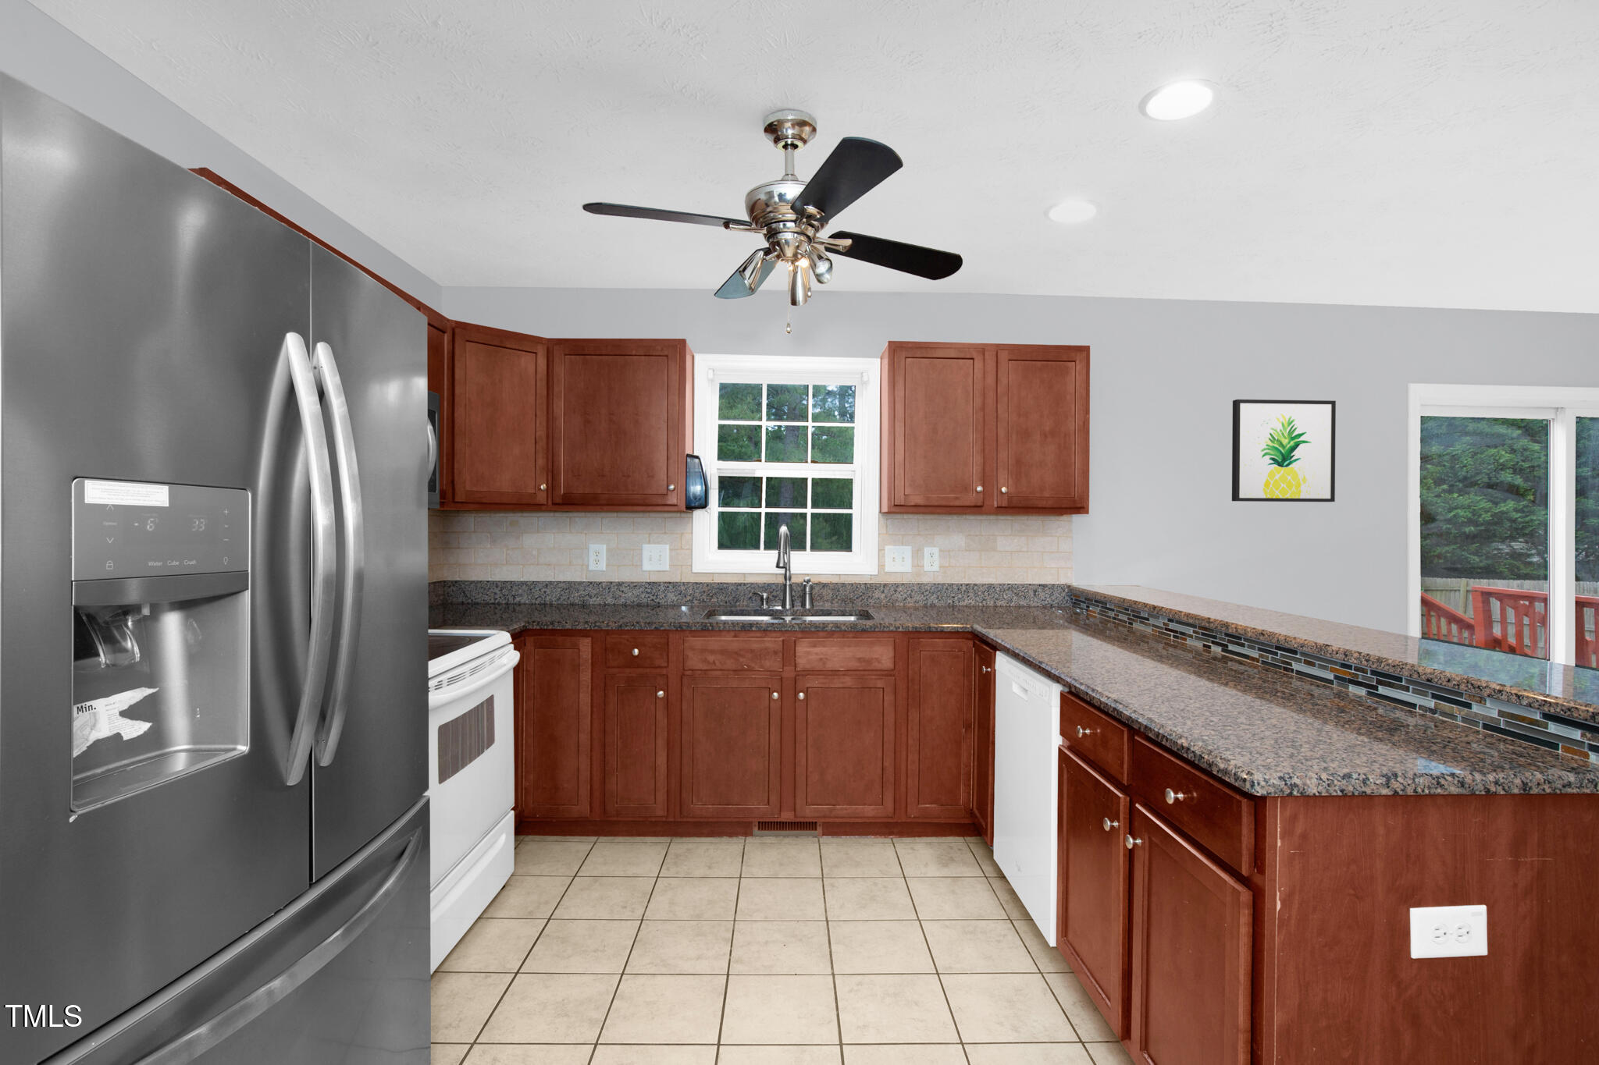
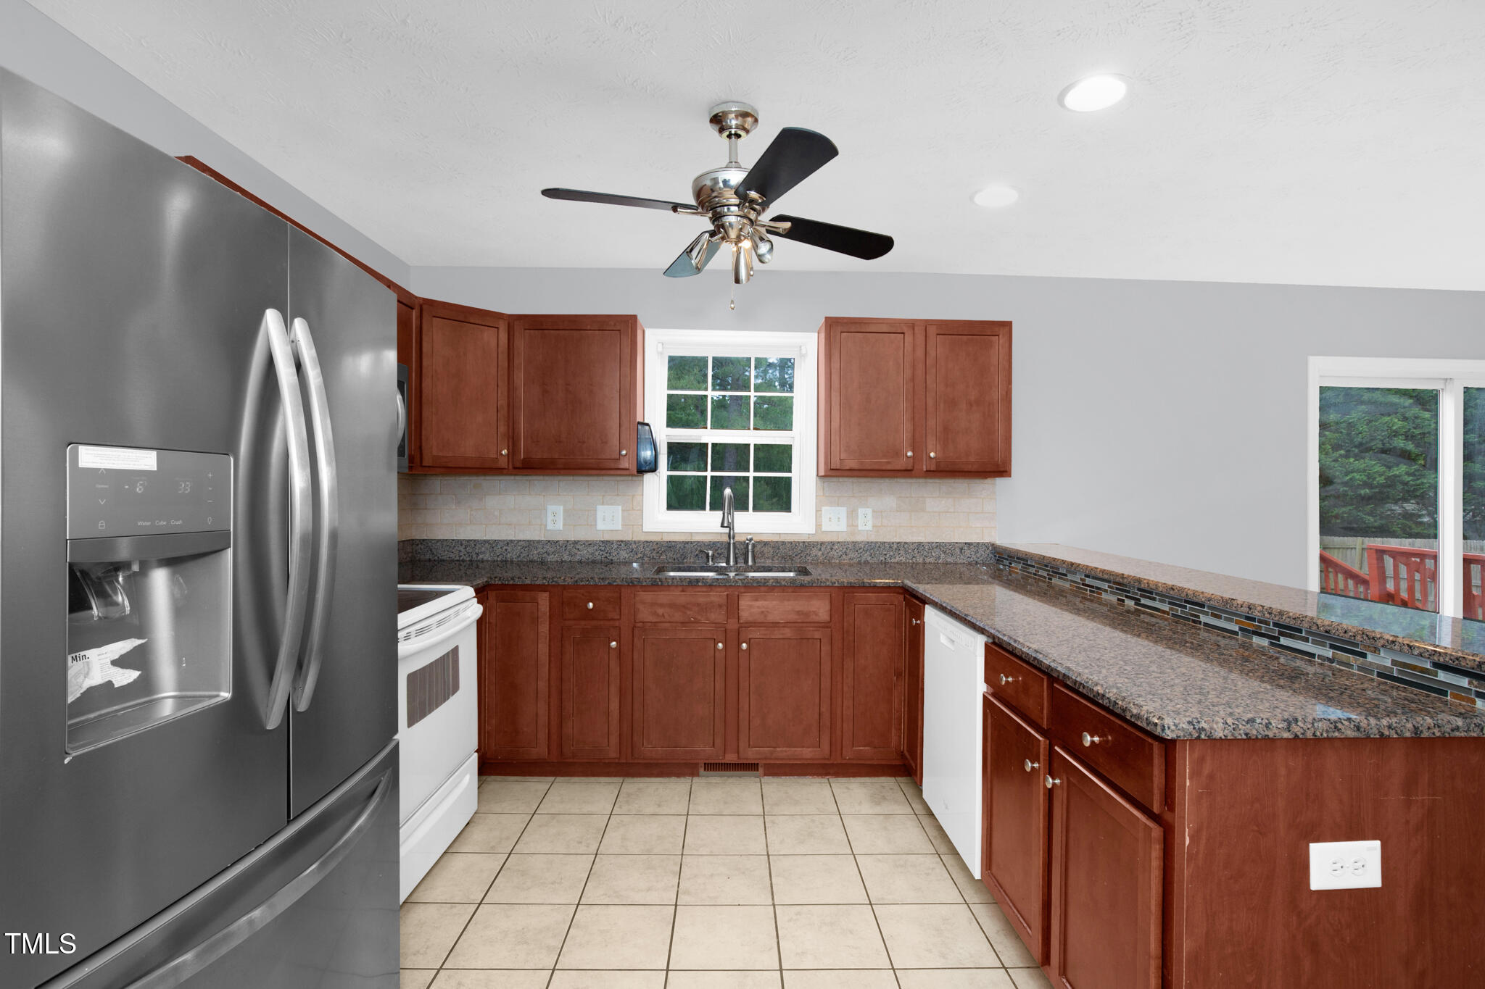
- wall art [1232,398,1336,503]
